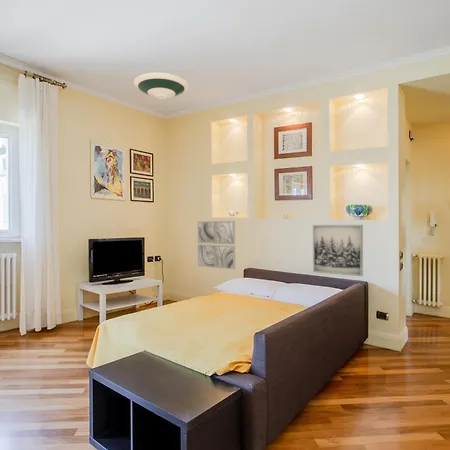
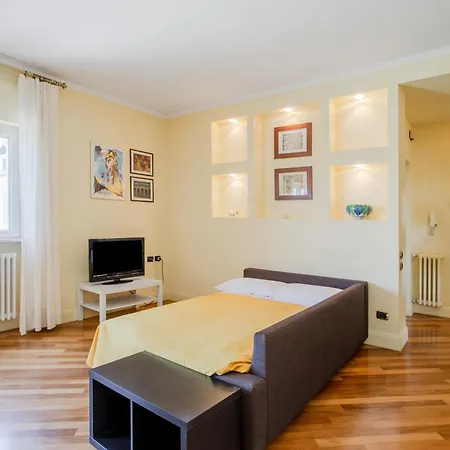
- wall art [197,220,236,270]
- wall art [312,224,364,277]
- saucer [133,71,190,100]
